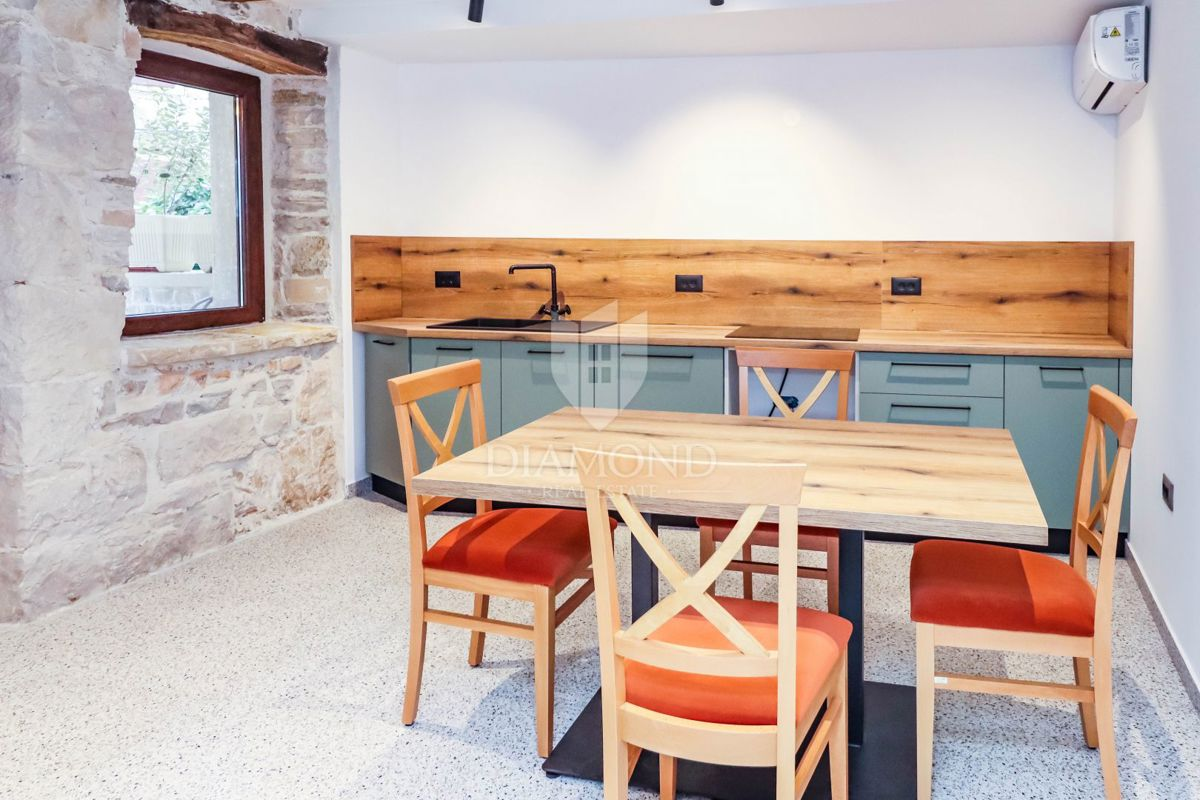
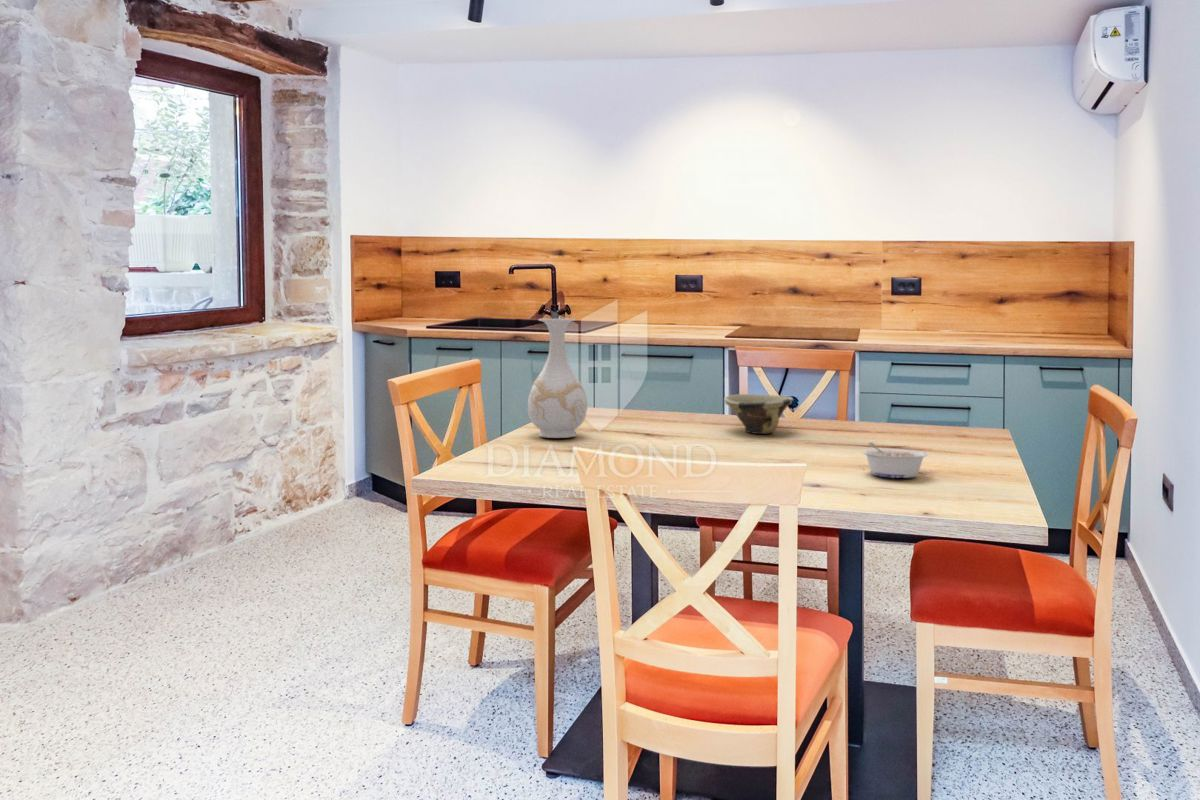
+ legume [861,442,929,479]
+ vase [527,318,588,439]
+ bowl [723,393,794,435]
